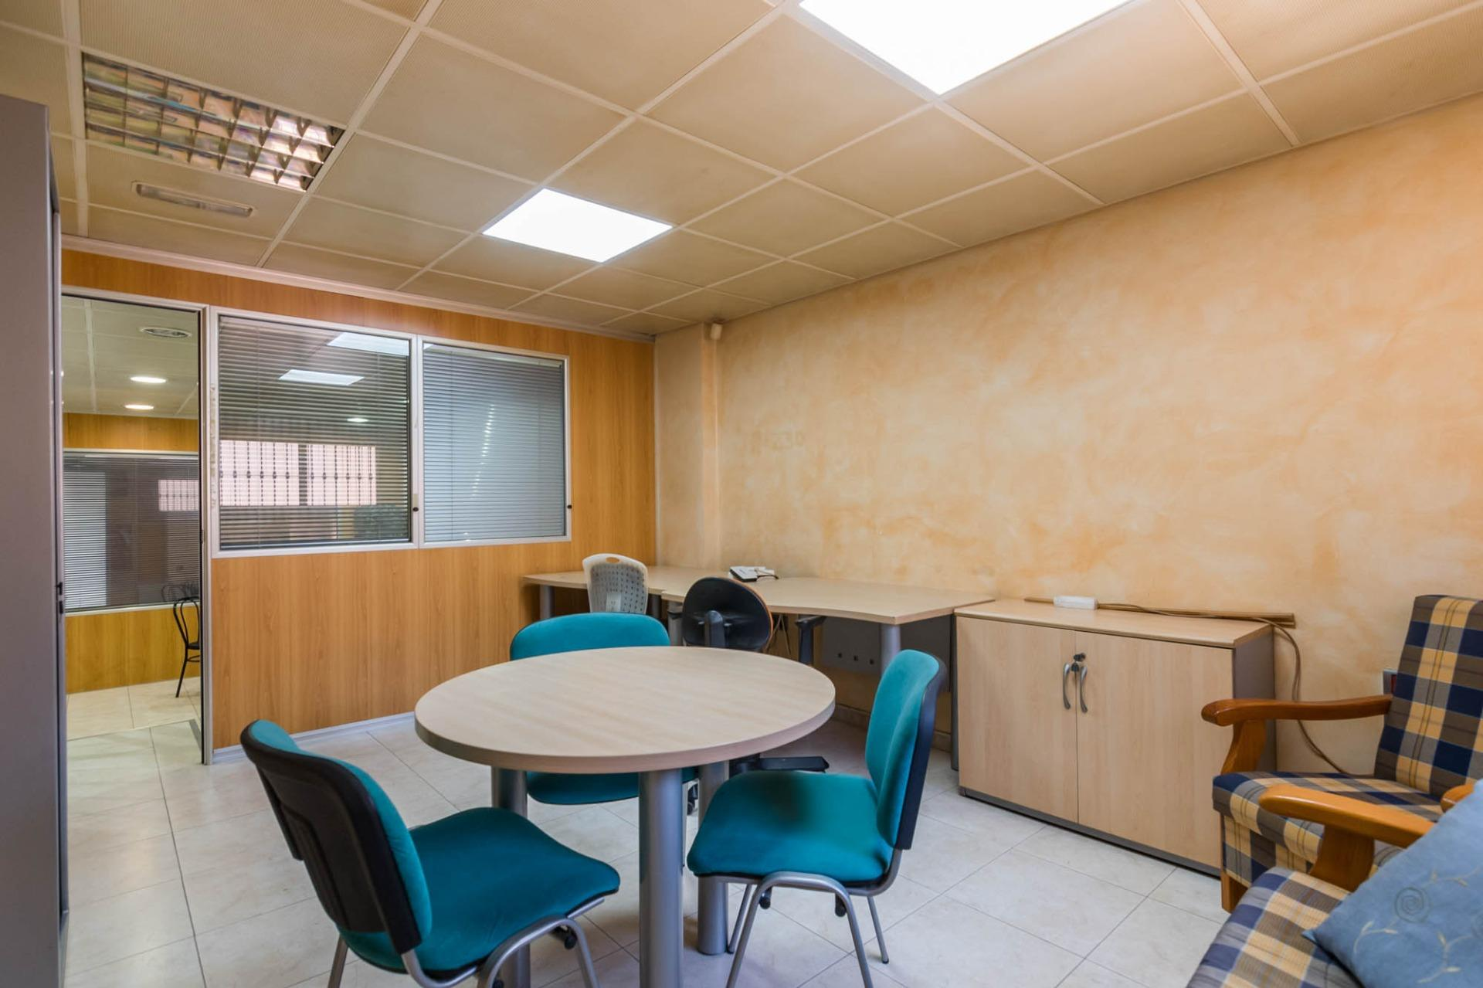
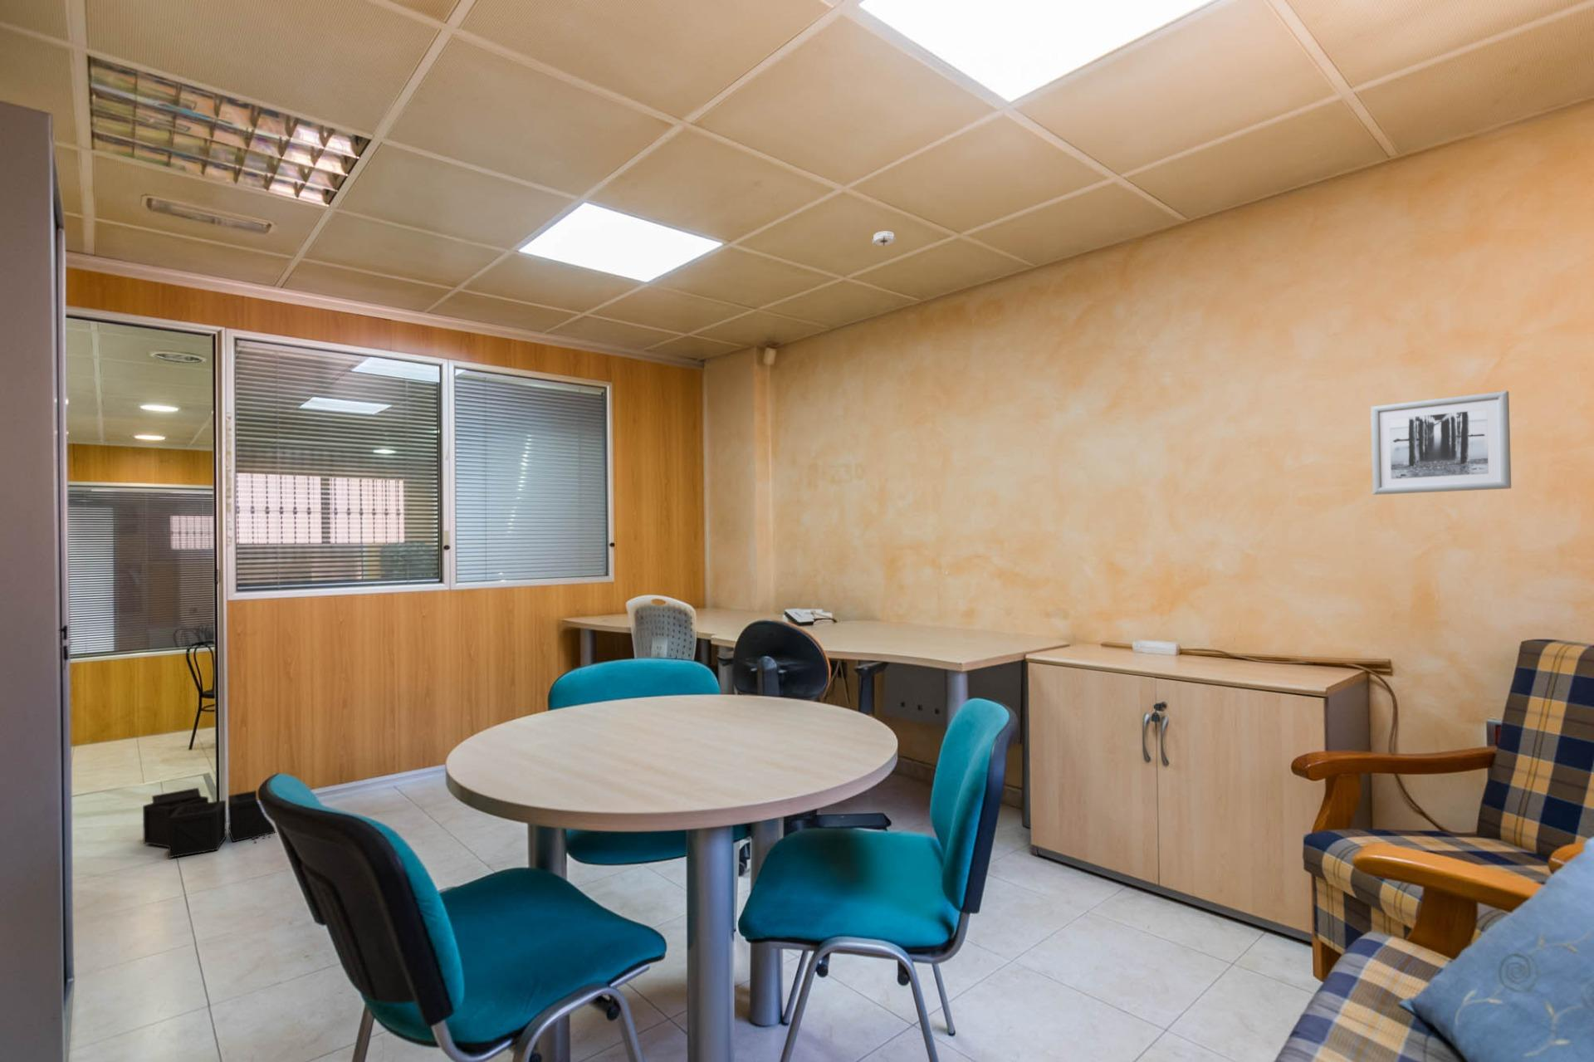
+ storage bin [142,787,277,858]
+ wall art [1370,390,1512,495]
+ smoke detector [871,231,897,248]
